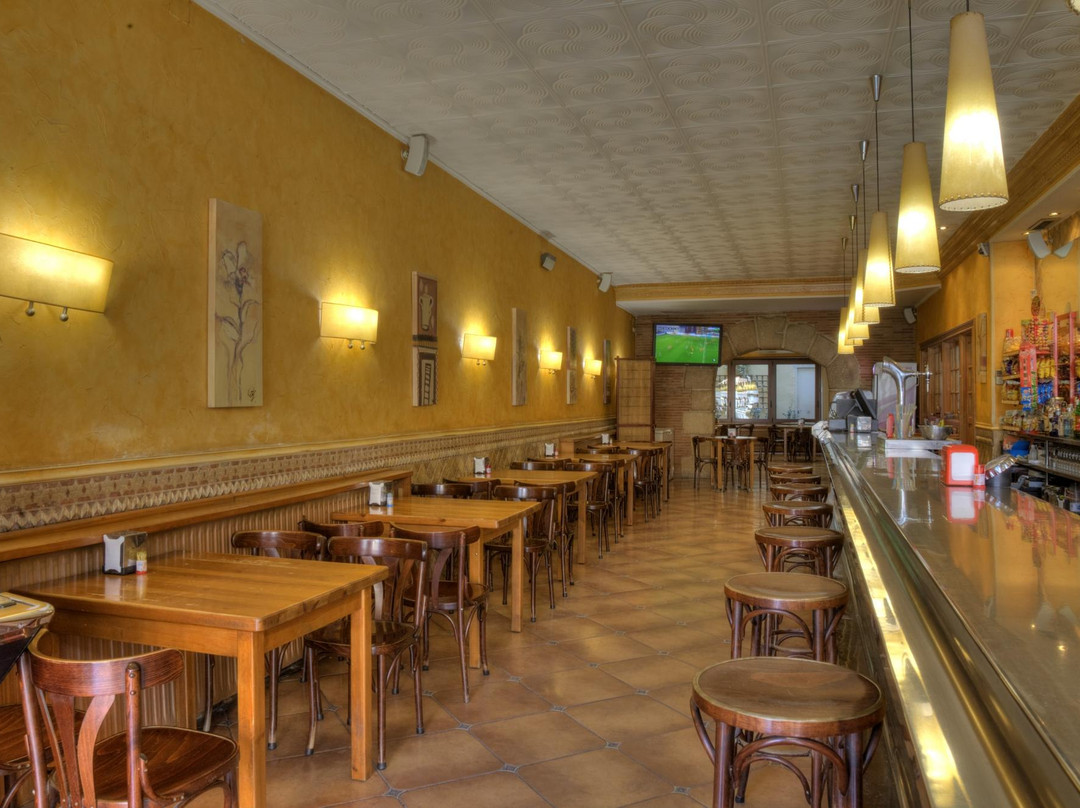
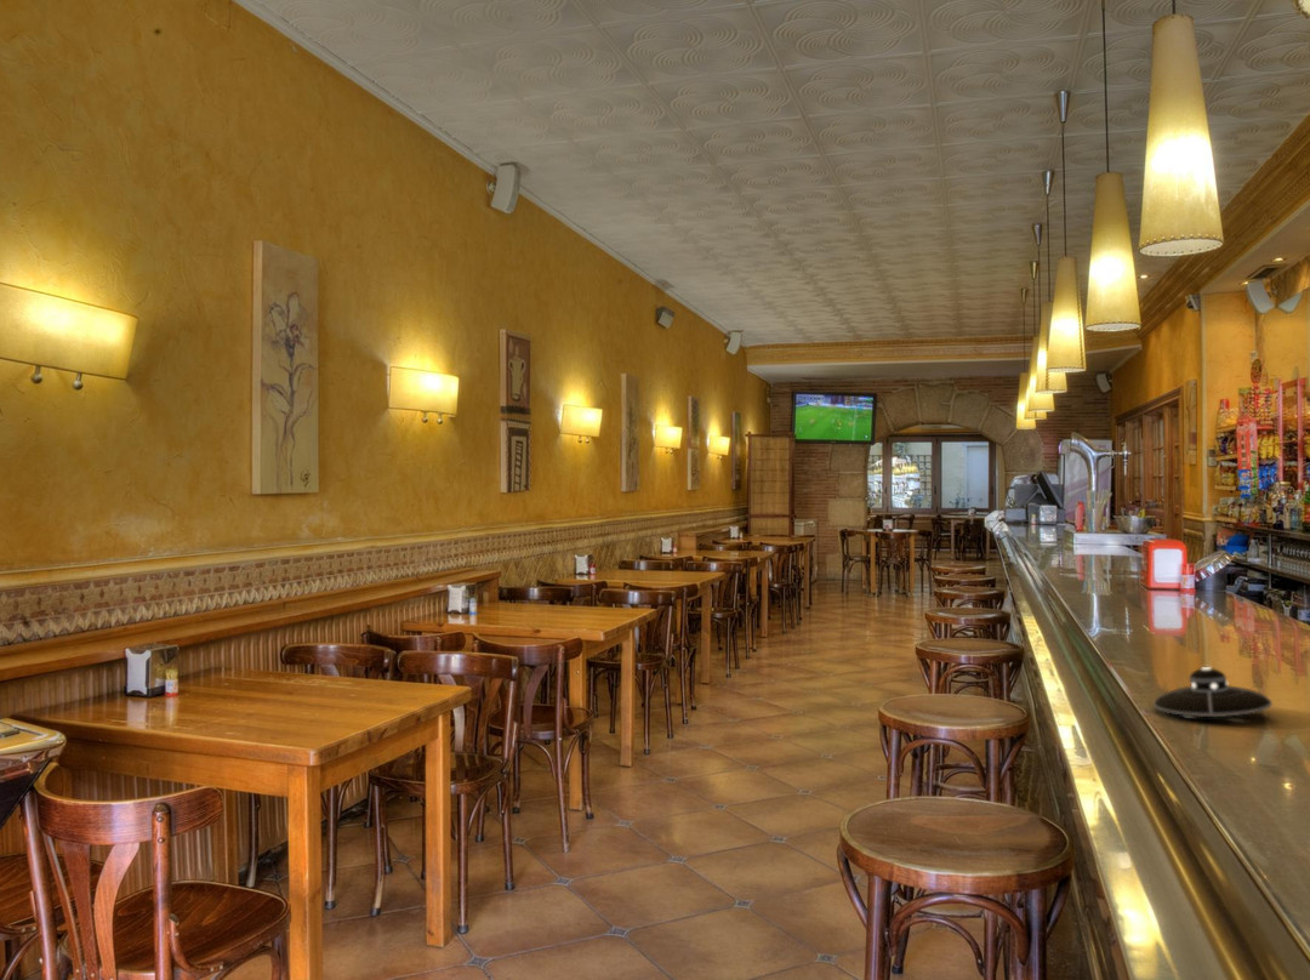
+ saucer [1152,666,1274,718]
